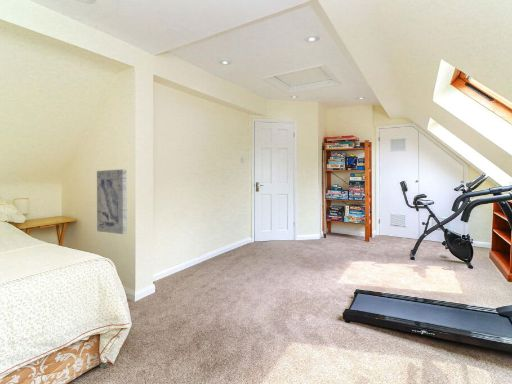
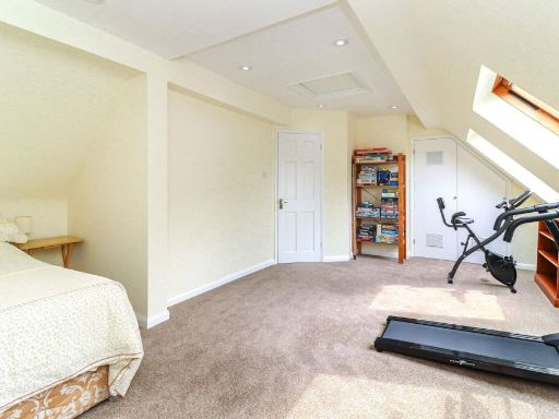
- wall art [96,168,128,235]
